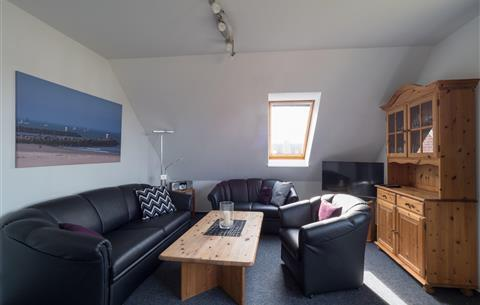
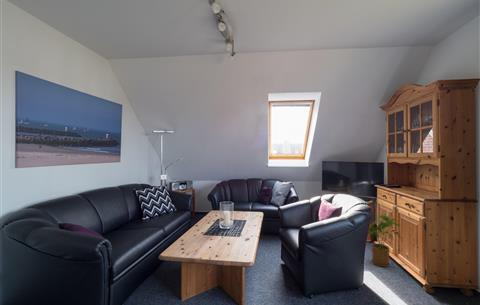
+ house plant [367,214,401,268]
